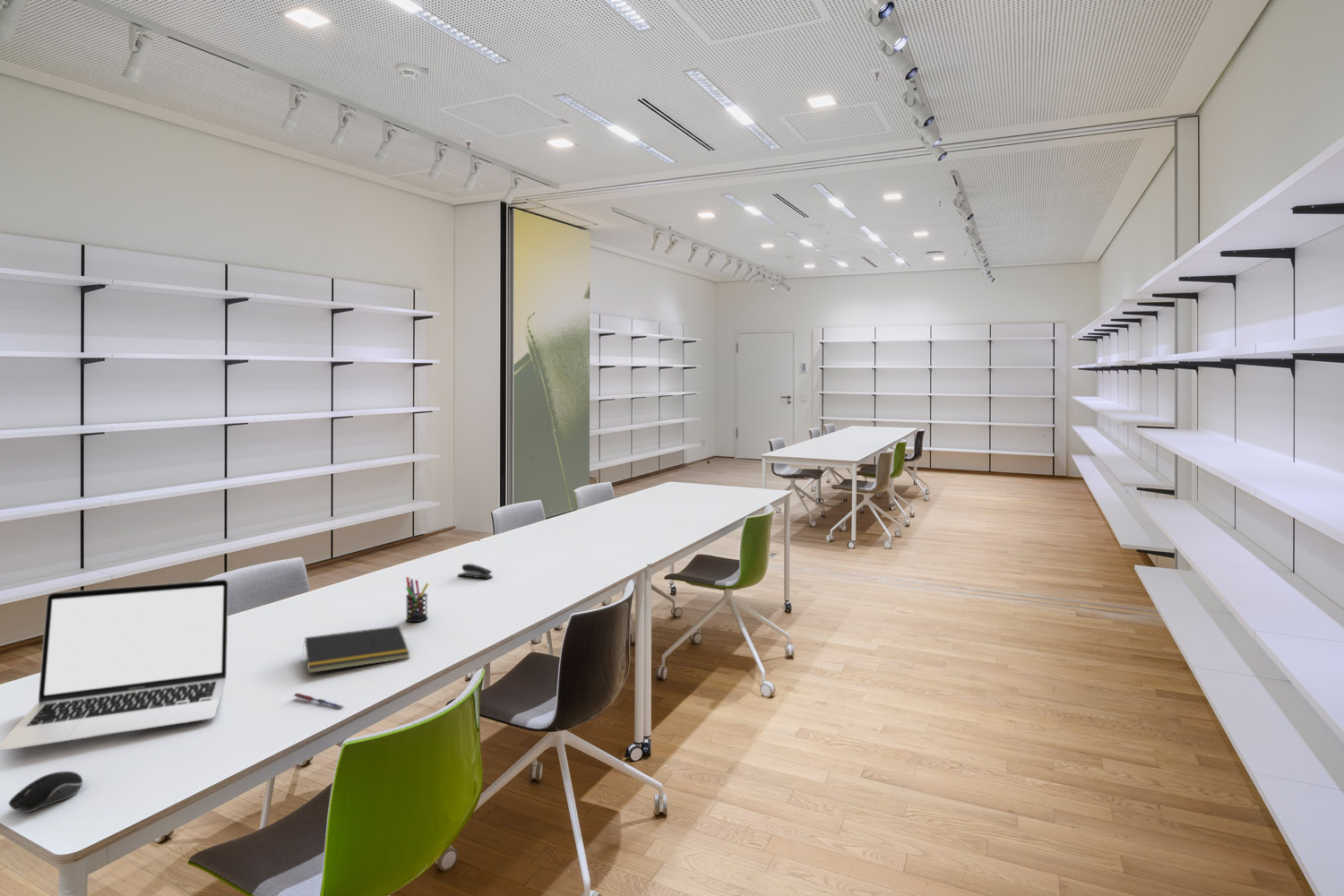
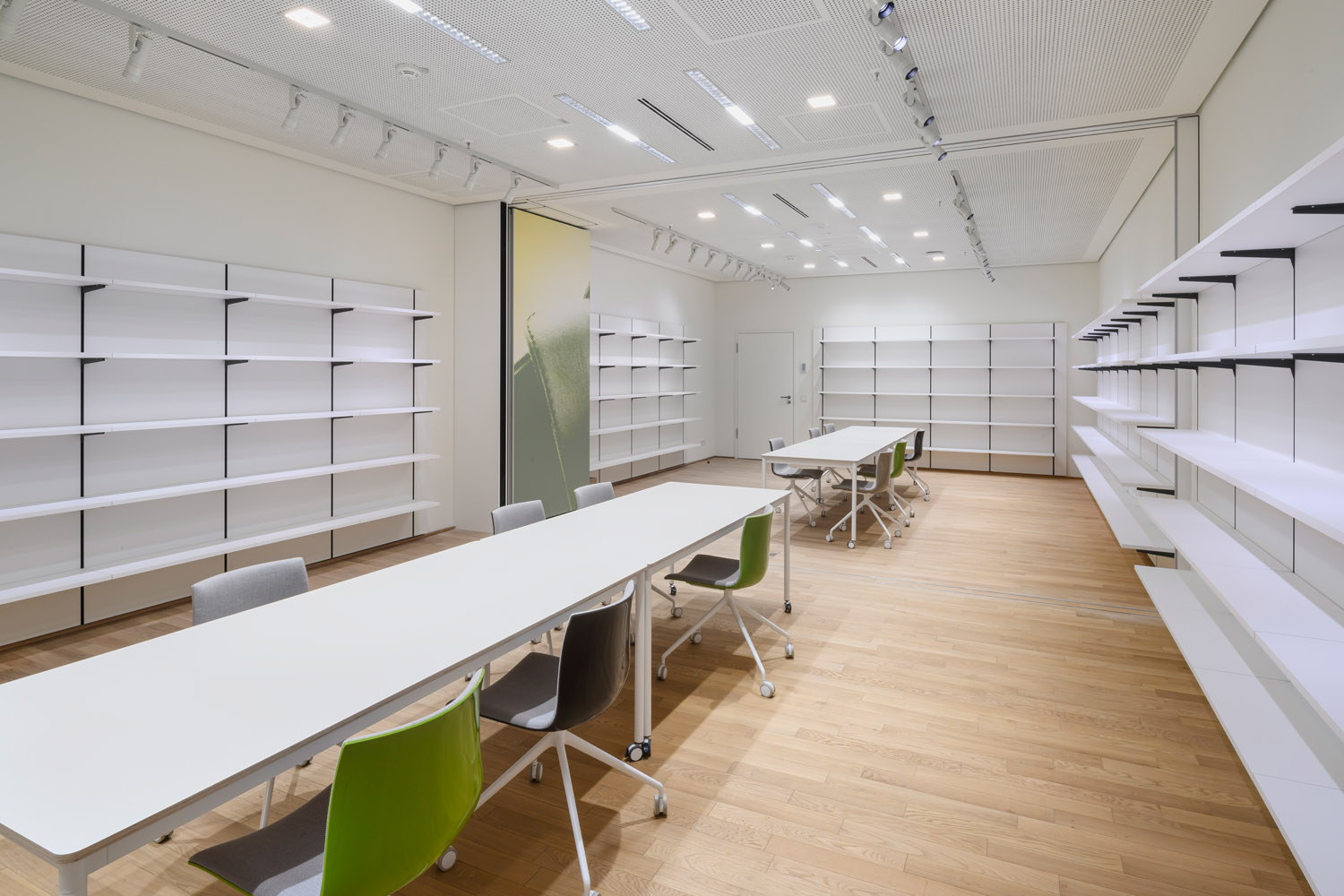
- pen [292,693,344,710]
- stapler [457,563,494,580]
- pen holder [405,576,430,623]
- computer mouse [8,771,83,814]
- notepad [301,625,410,674]
- laptop [0,579,229,752]
